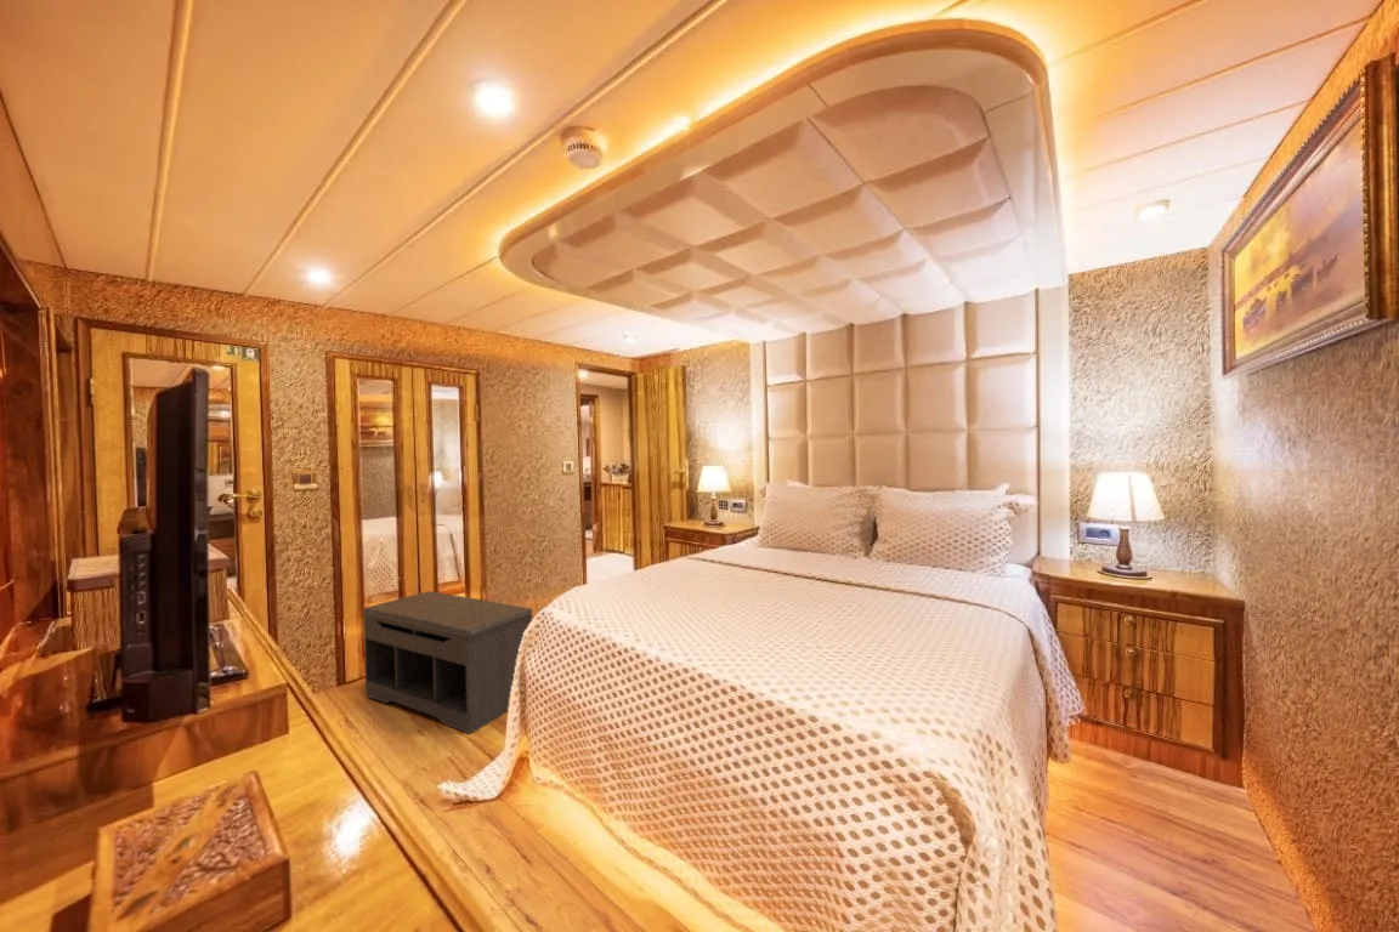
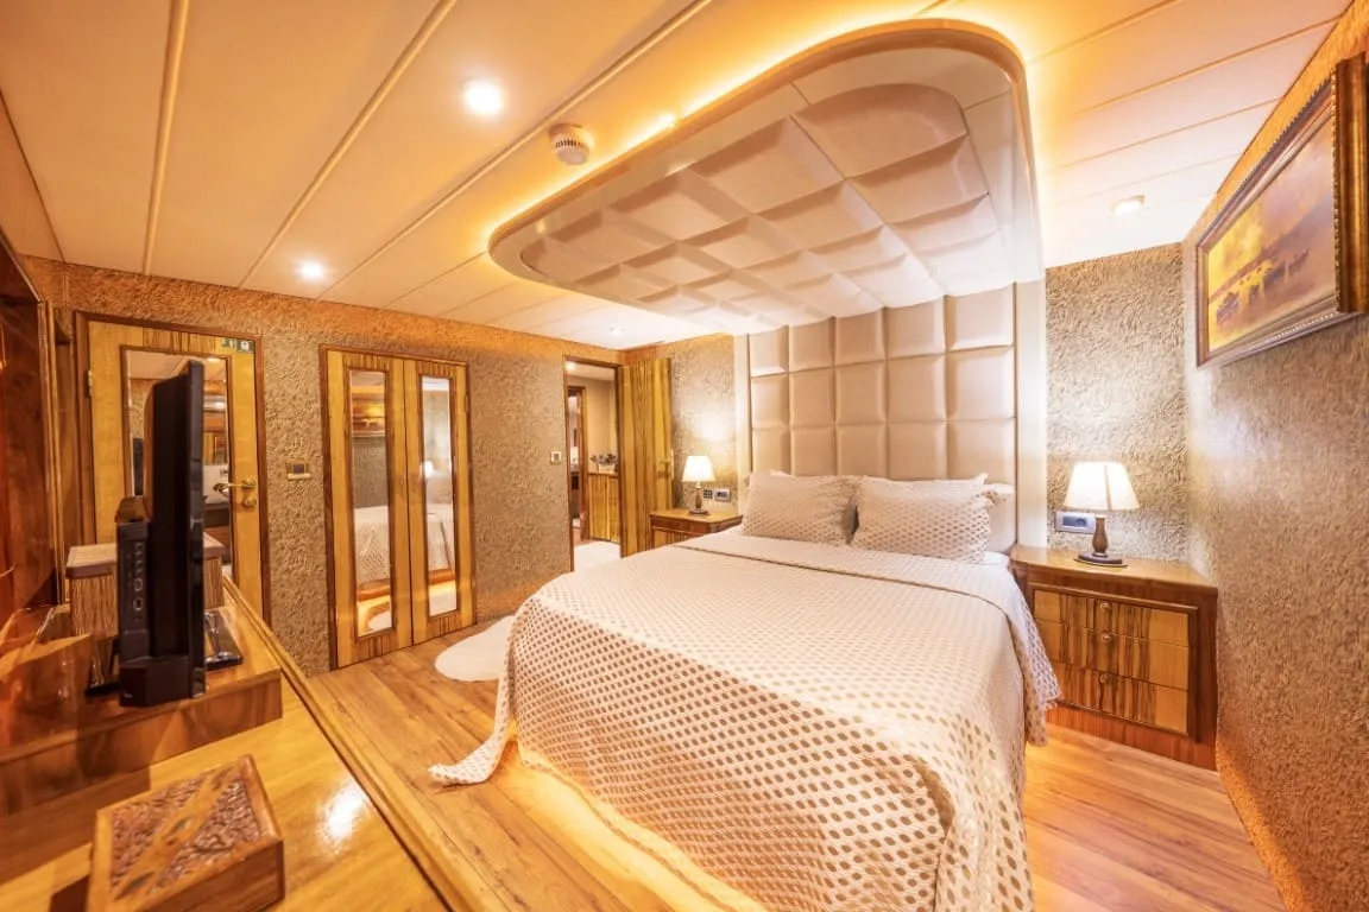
- bench [362,590,534,735]
